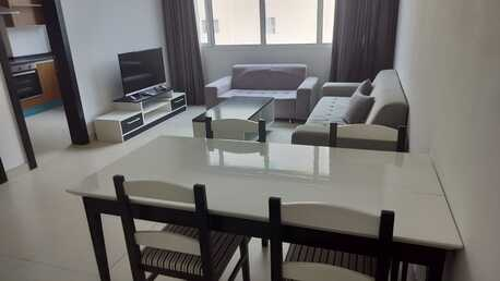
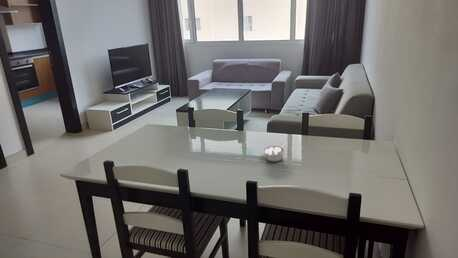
+ legume [262,143,288,163]
